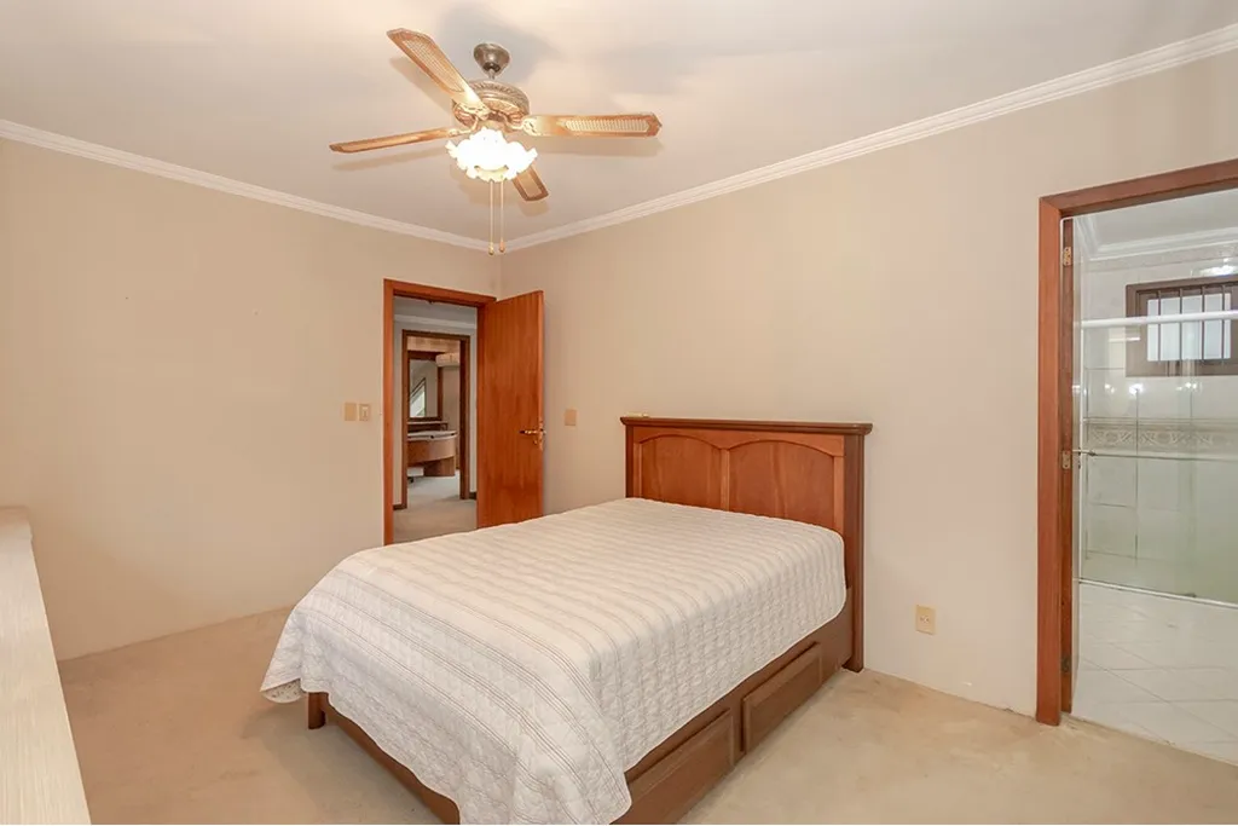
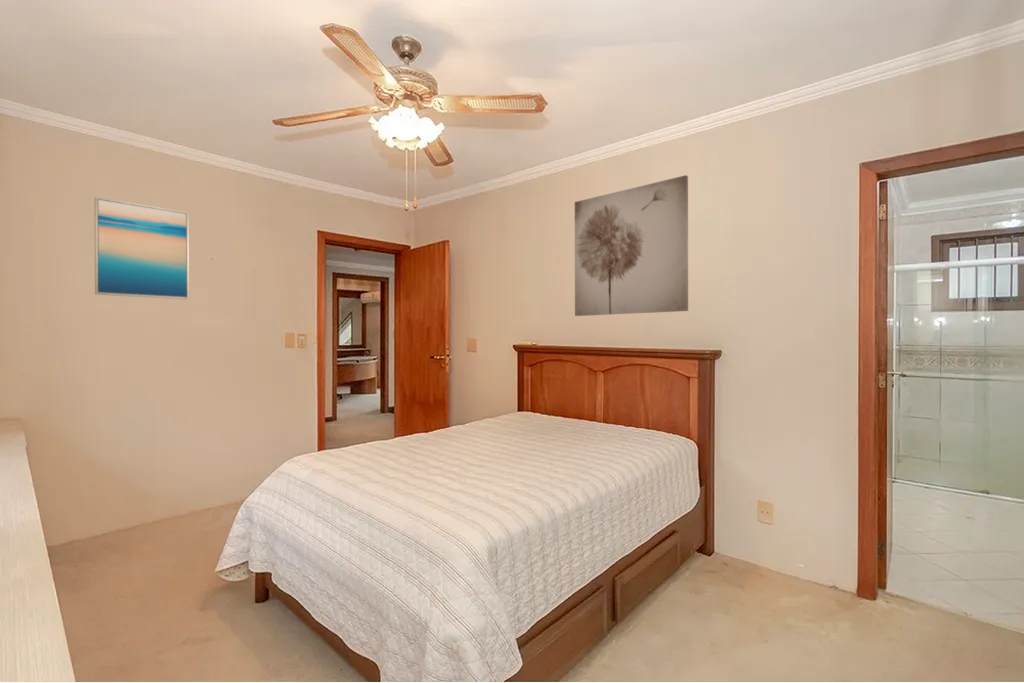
+ wall art [574,174,689,317]
+ wall art [94,196,190,300]
